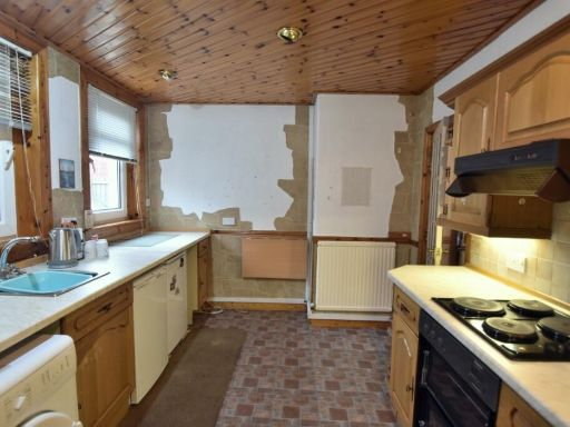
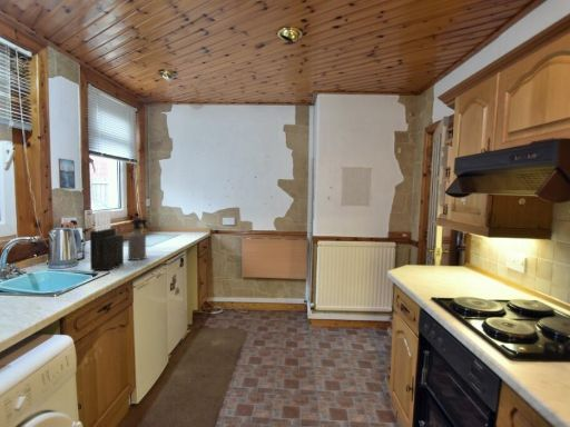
+ knife block [89,209,125,271]
+ spray bottle [127,217,150,261]
